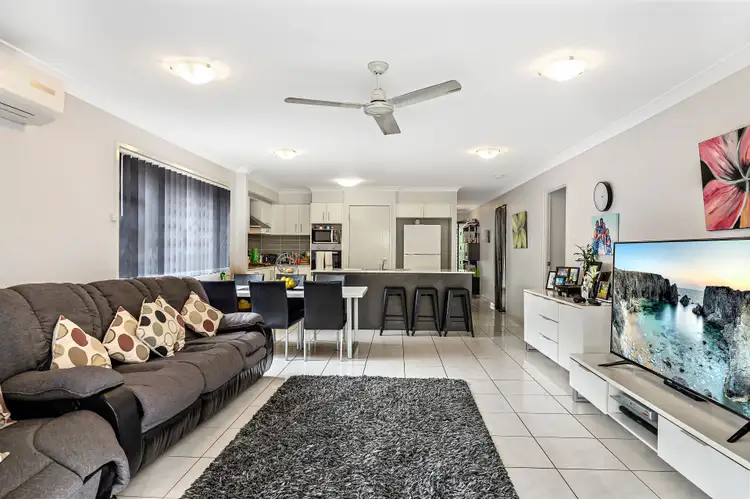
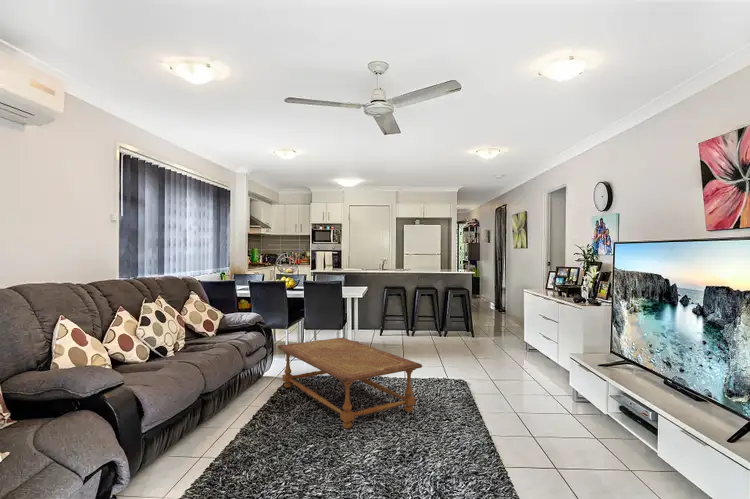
+ coffee table [277,337,423,429]
